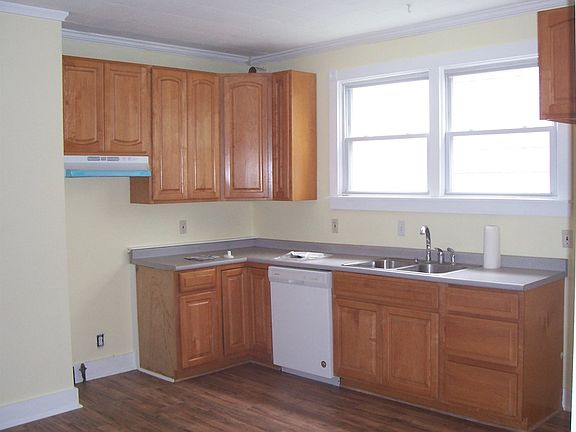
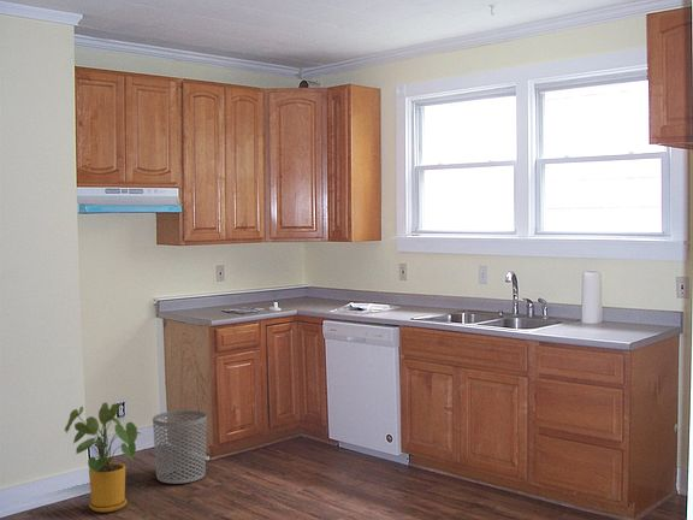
+ waste bin [152,409,208,485]
+ house plant [64,401,141,513]
